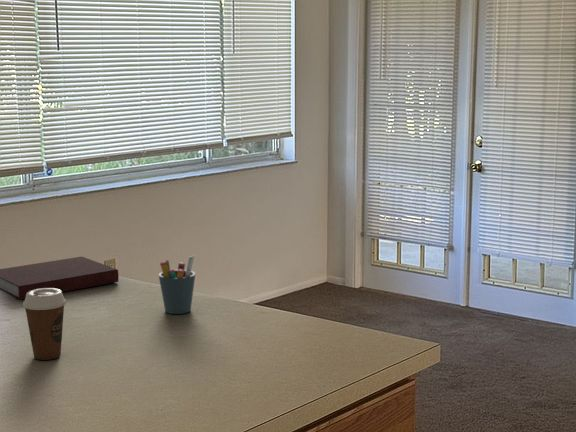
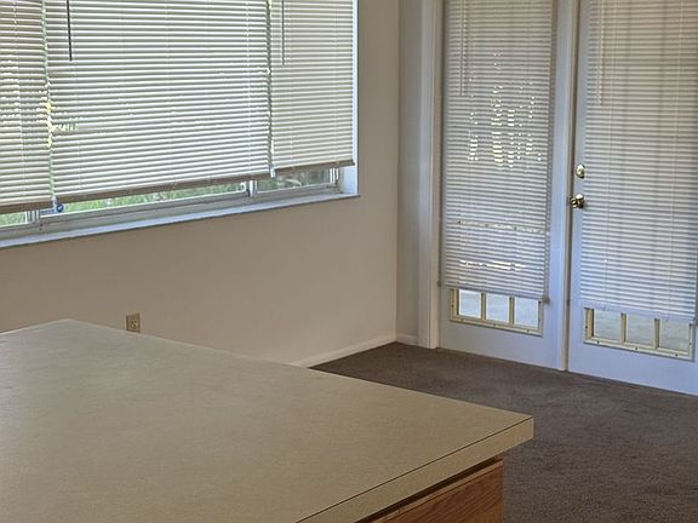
- coffee cup [22,288,67,361]
- pen holder [158,255,196,315]
- notebook [0,256,120,300]
